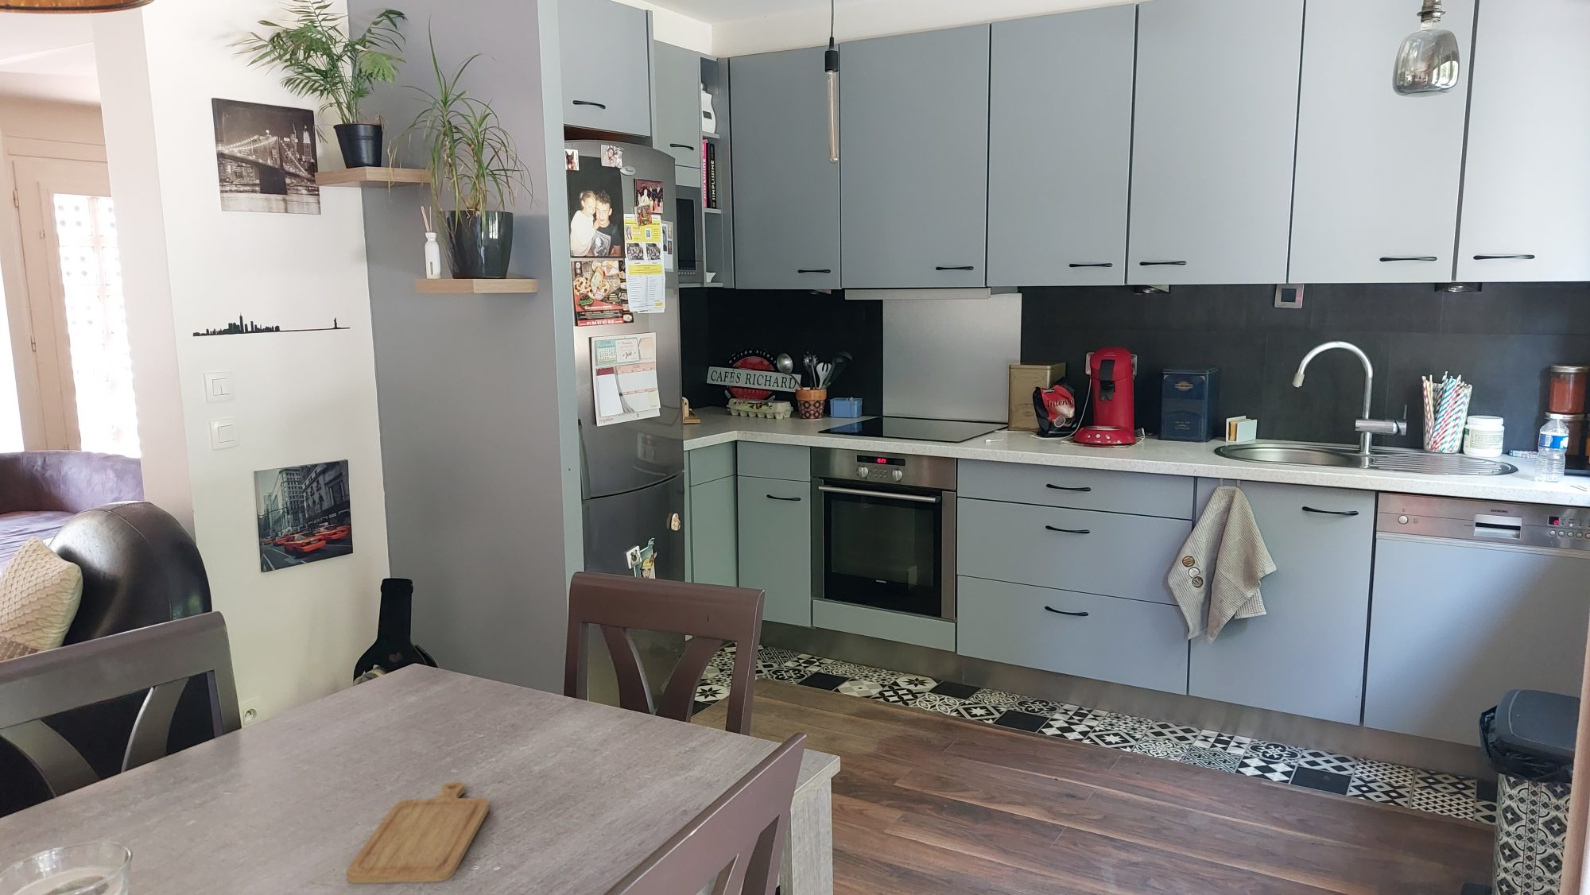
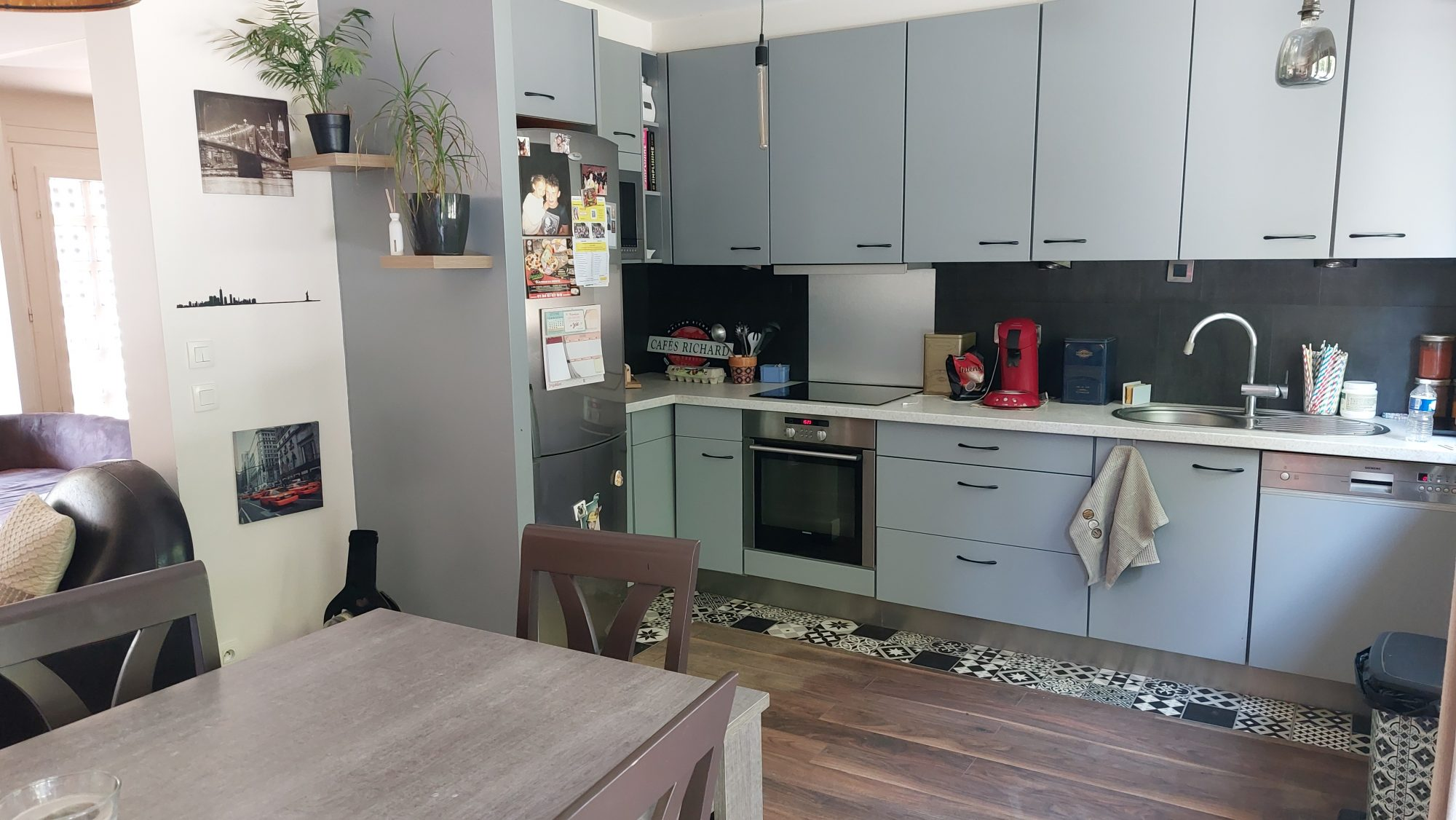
- chopping board [346,781,489,884]
